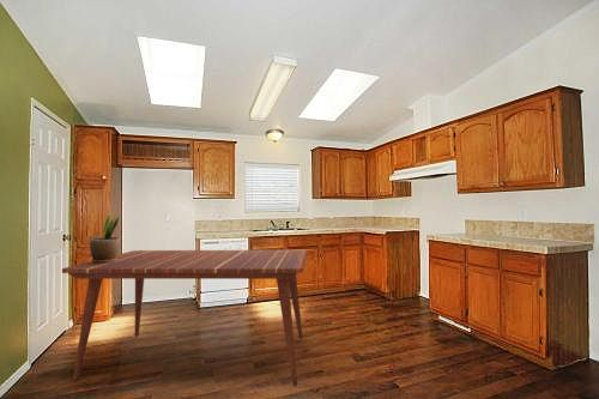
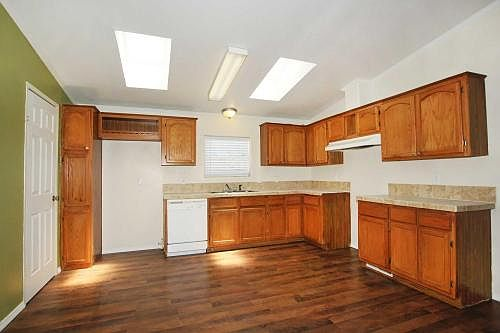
- potted plant [89,212,121,264]
- dining table [61,248,308,387]
